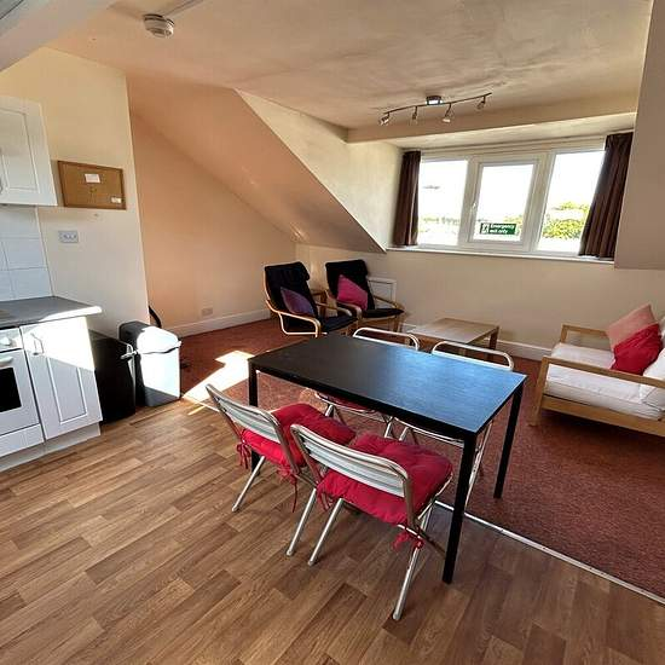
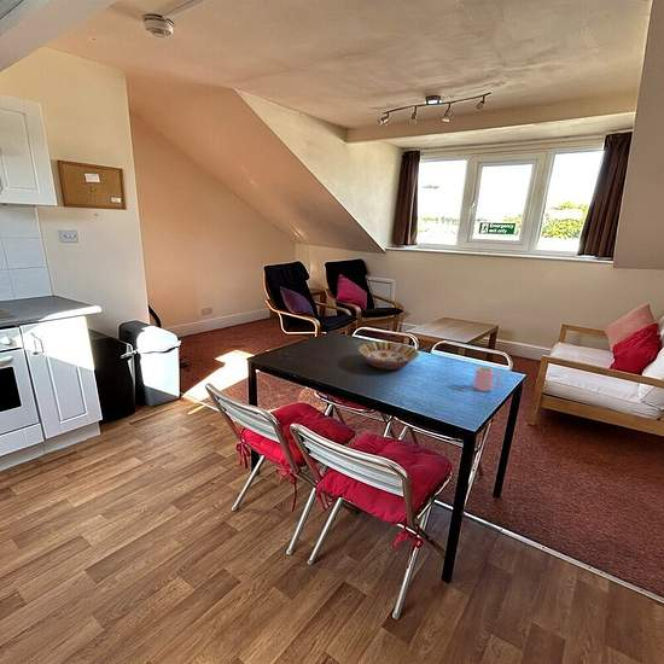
+ serving bowl [357,340,420,371]
+ cup [473,366,501,392]
